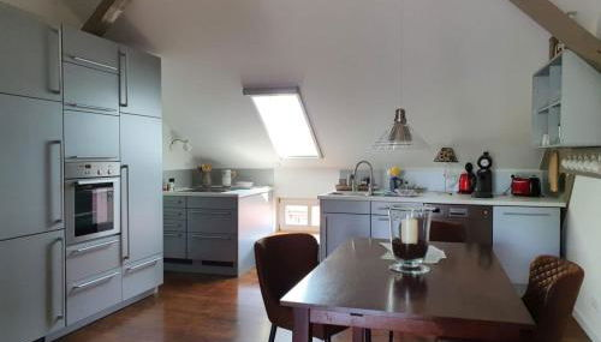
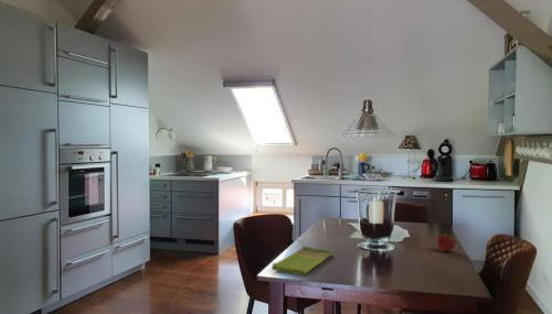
+ fruit [436,232,458,252]
+ dish towel [270,245,333,277]
